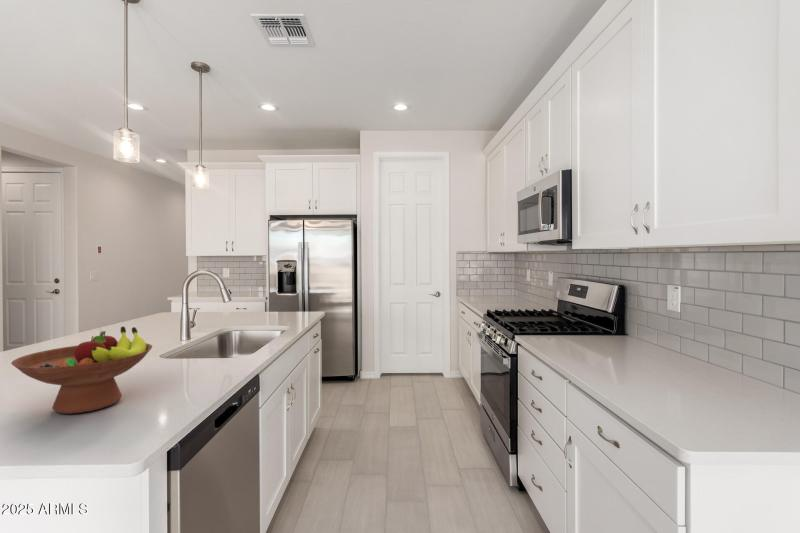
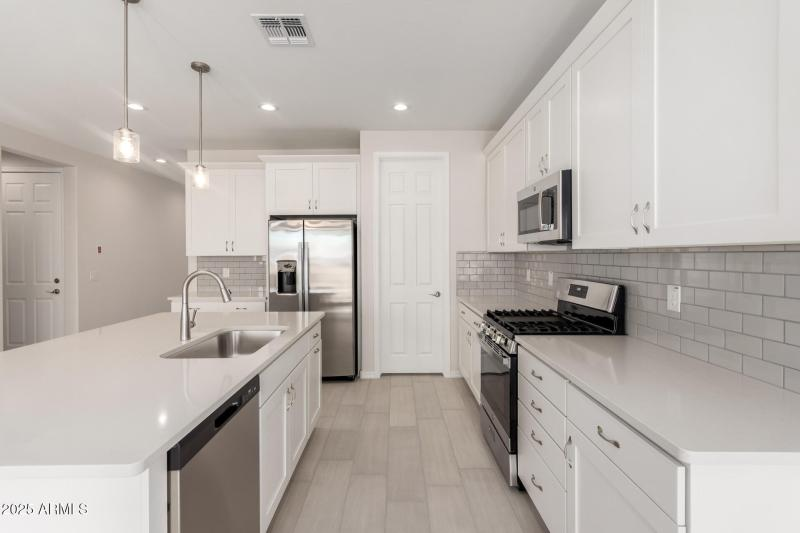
- fruit bowl [10,325,153,415]
